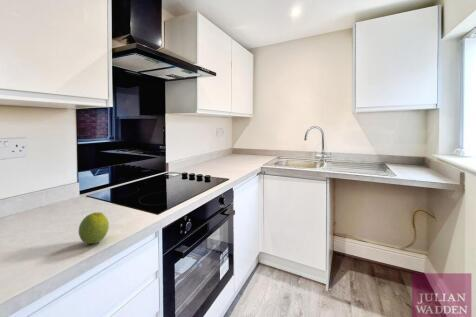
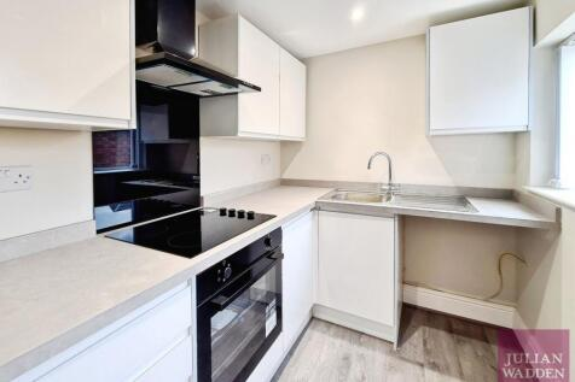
- fruit [77,211,110,245]
